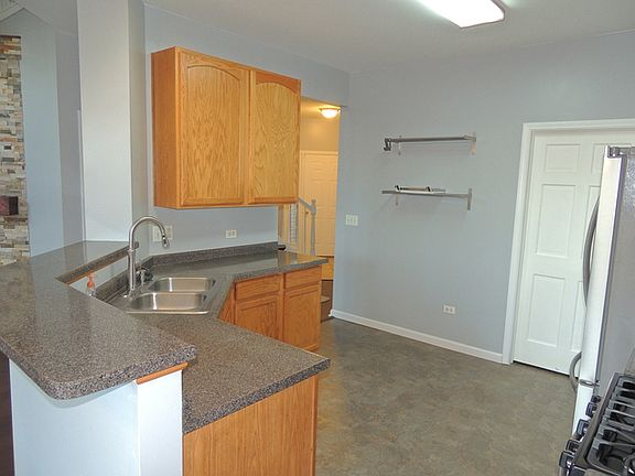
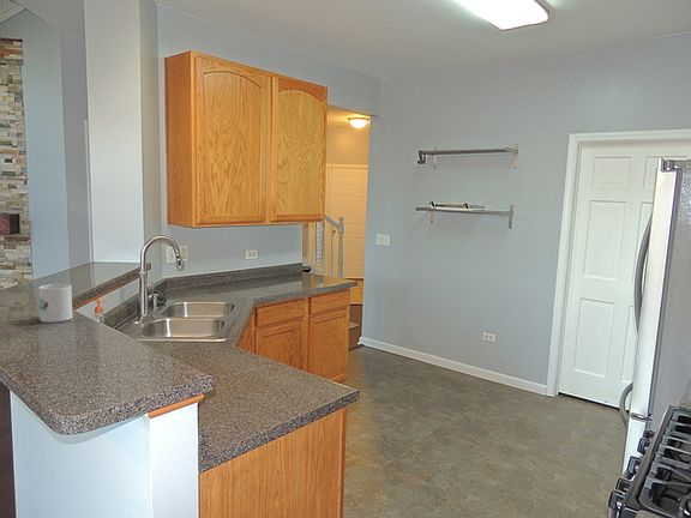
+ mug [37,283,73,324]
